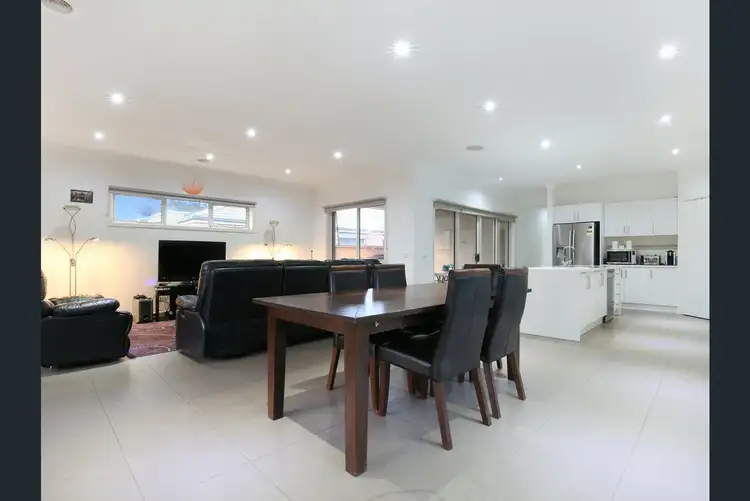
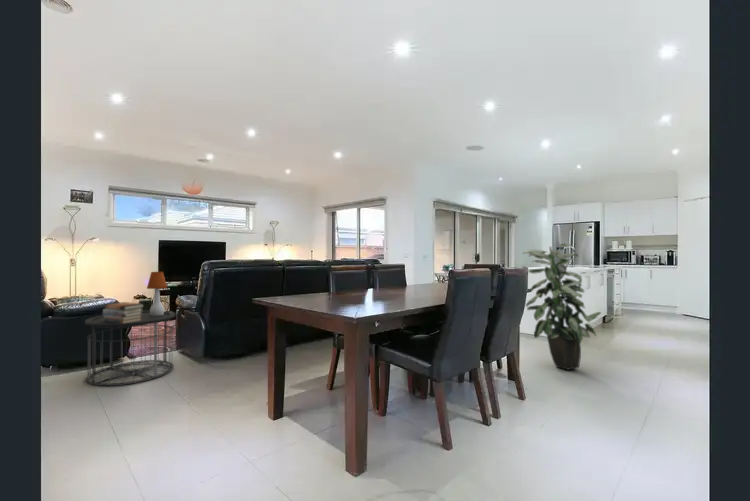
+ indoor plant [522,242,602,371]
+ side table [84,310,176,387]
+ table lamp [146,271,168,316]
+ book stack [102,301,145,323]
